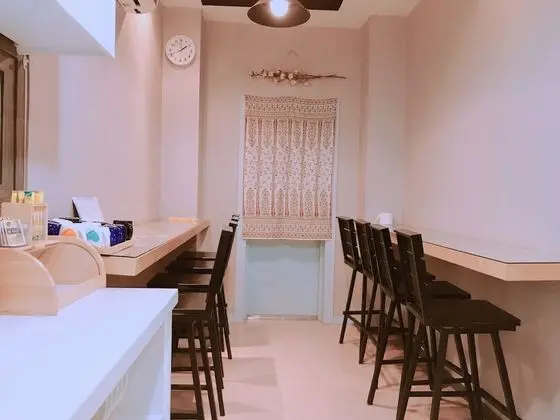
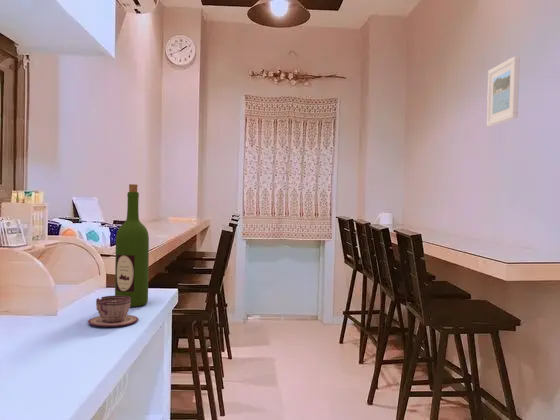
+ teacup [87,295,140,327]
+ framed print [486,55,521,127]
+ wine bottle [114,183,150,308]
